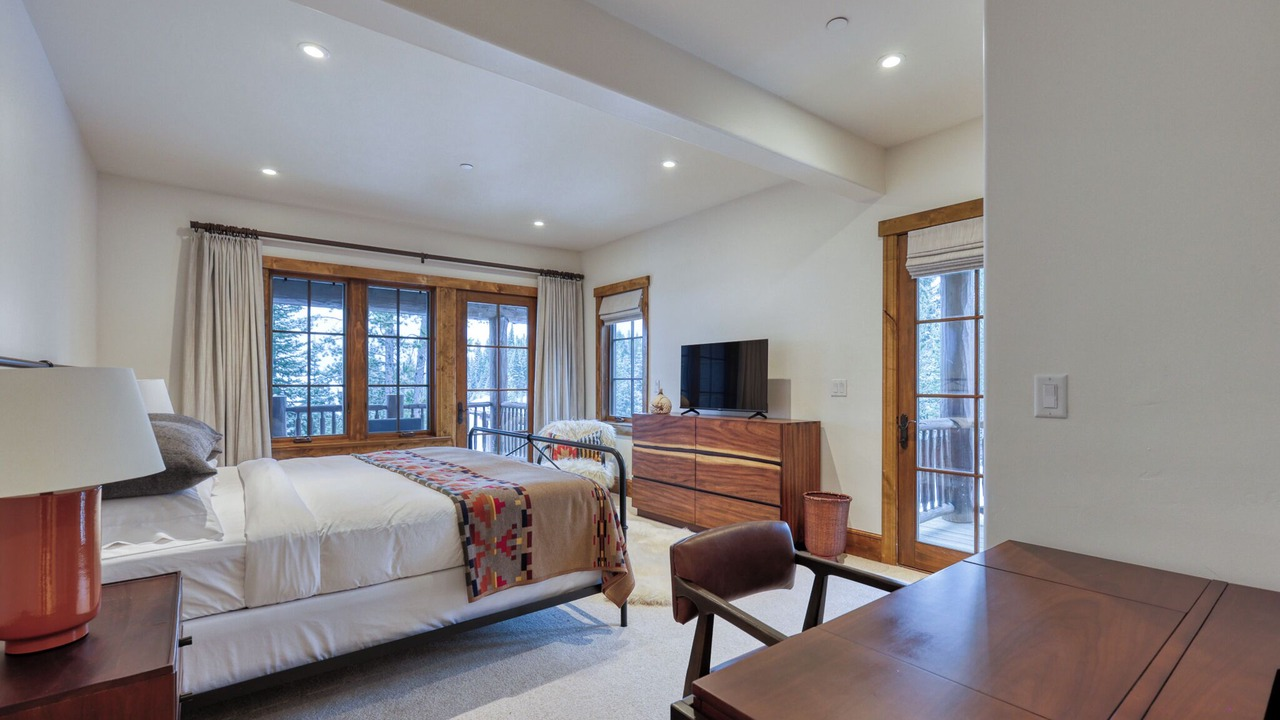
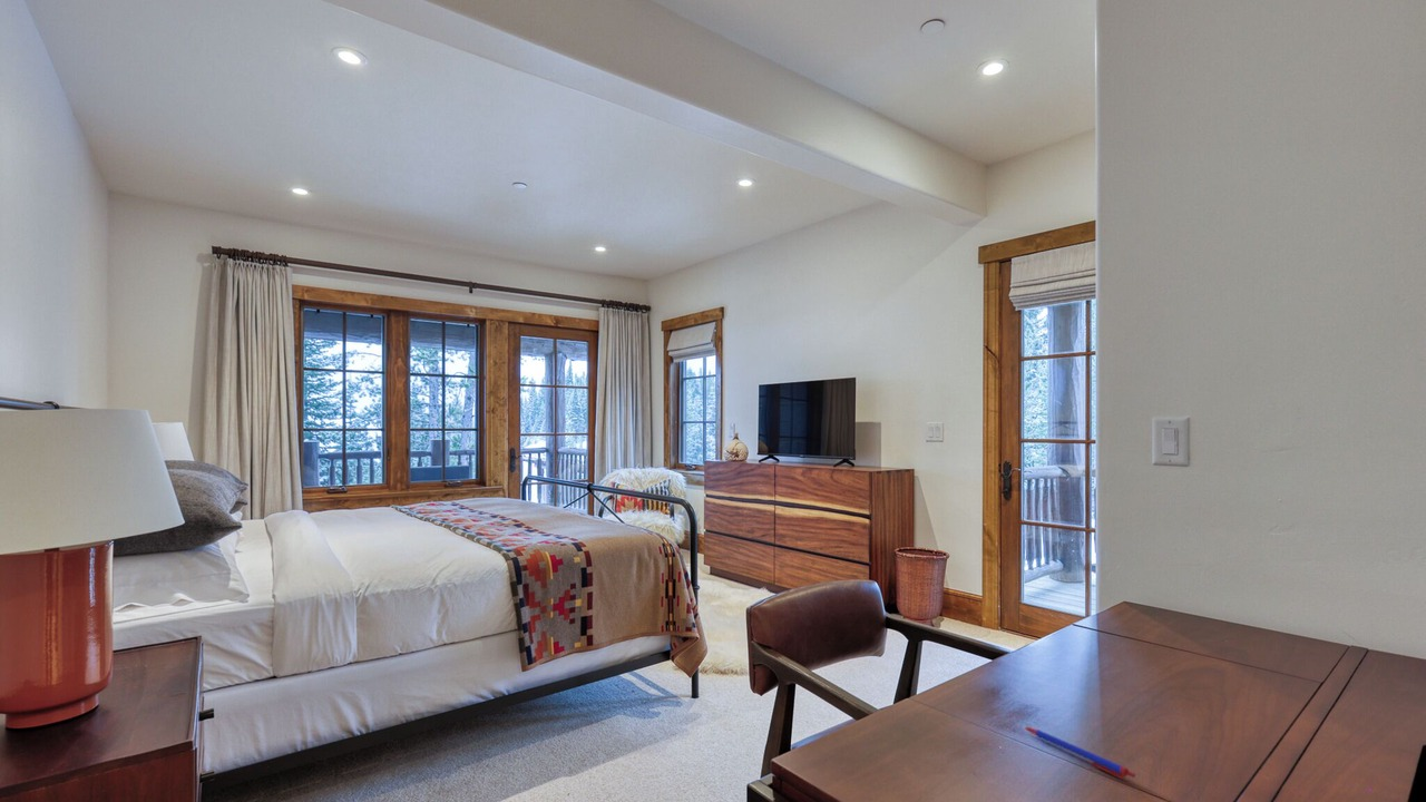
+ pen [1023,725,1136,780]
